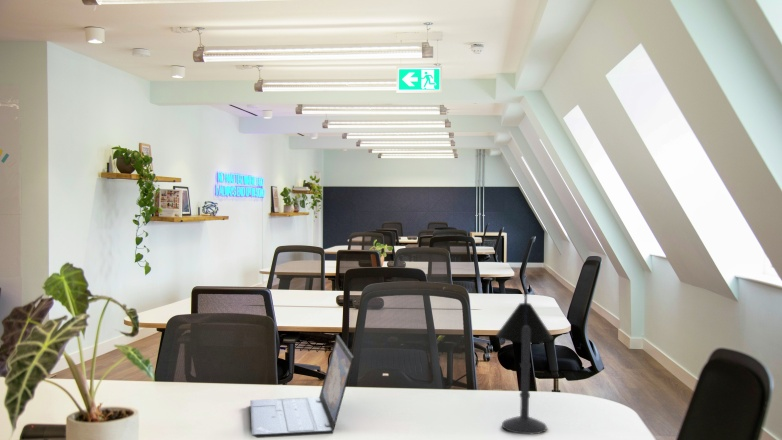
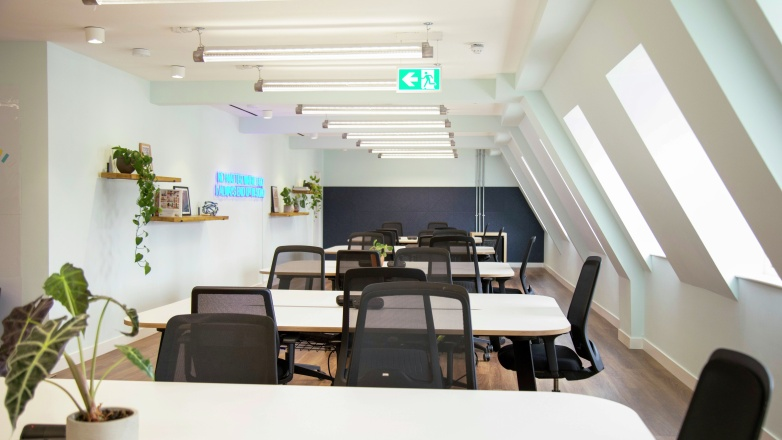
- laptop [249,334,355,439]
- desk lamp [495,286,554,435]
